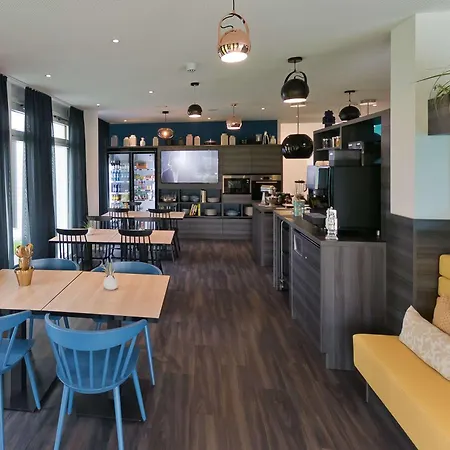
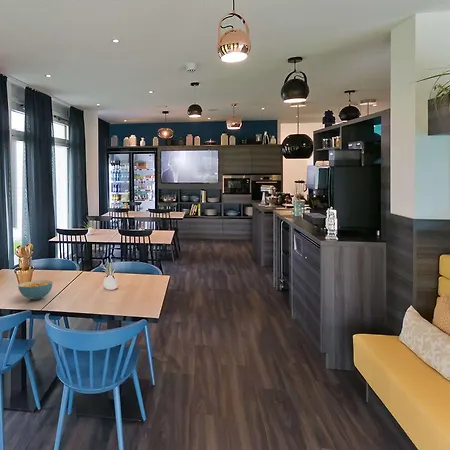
+ cereal bowl [17,279,53,301]
